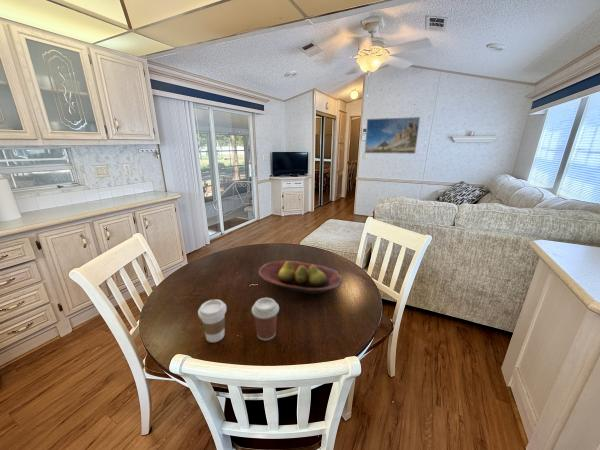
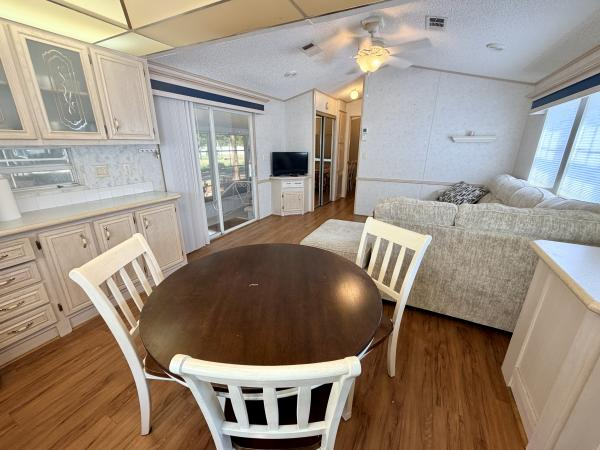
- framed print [364,116,421,155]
- coffee cup [251,297,280,342]
- coffee cup [197,299,228,343]
- fruit bowl [258,260,343,295]
